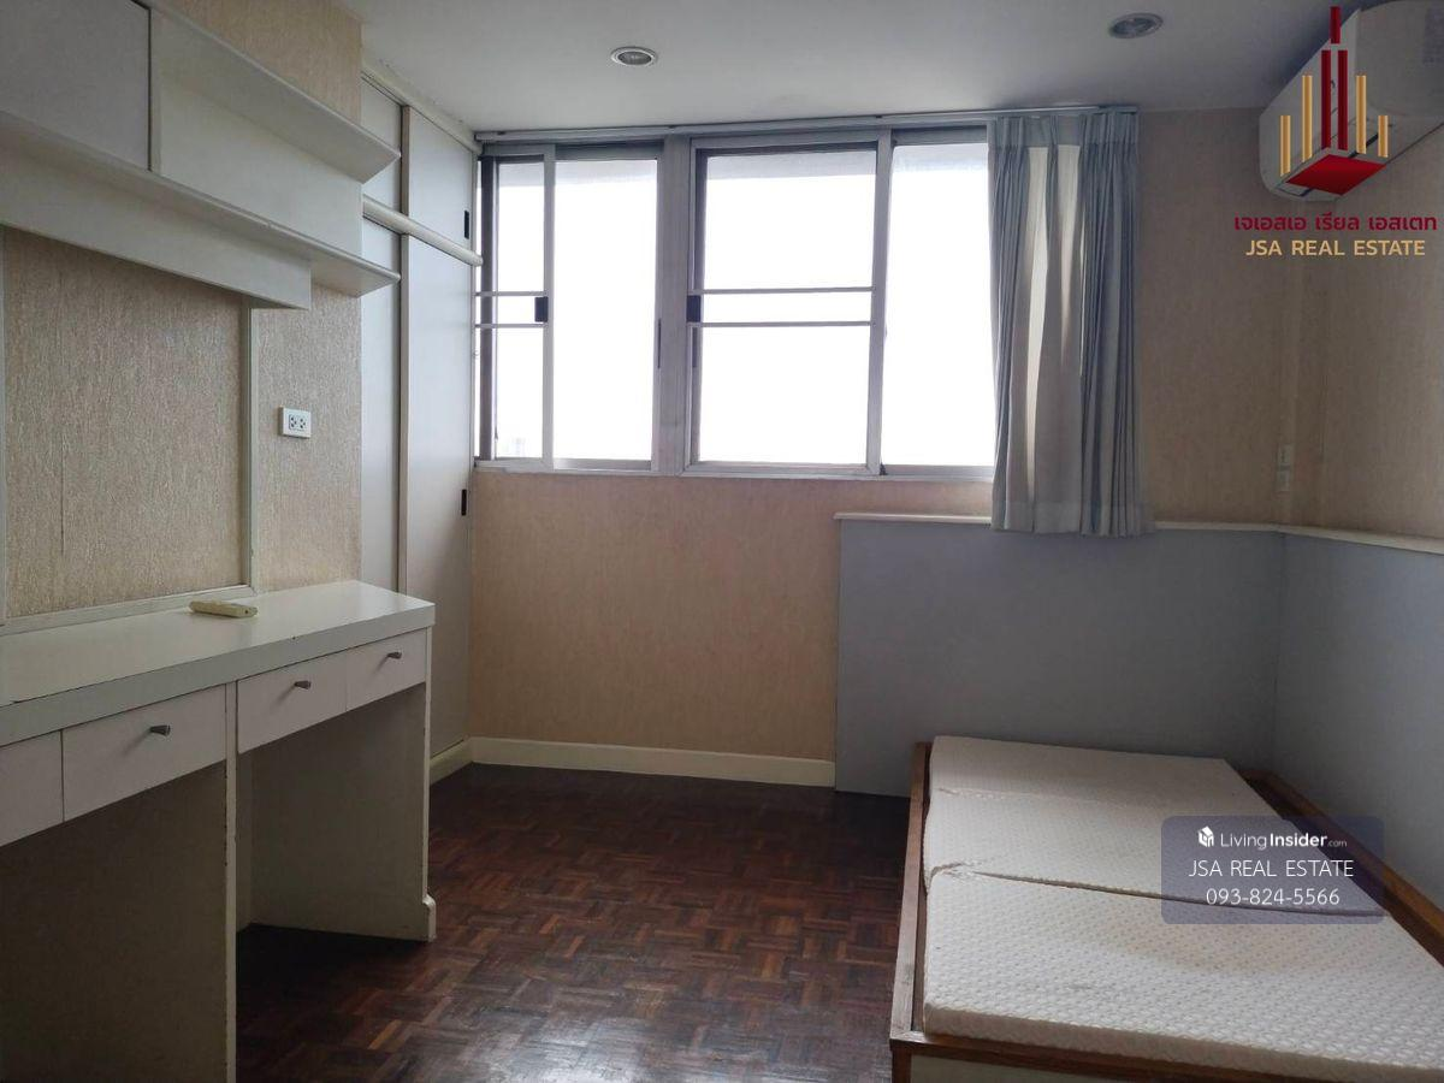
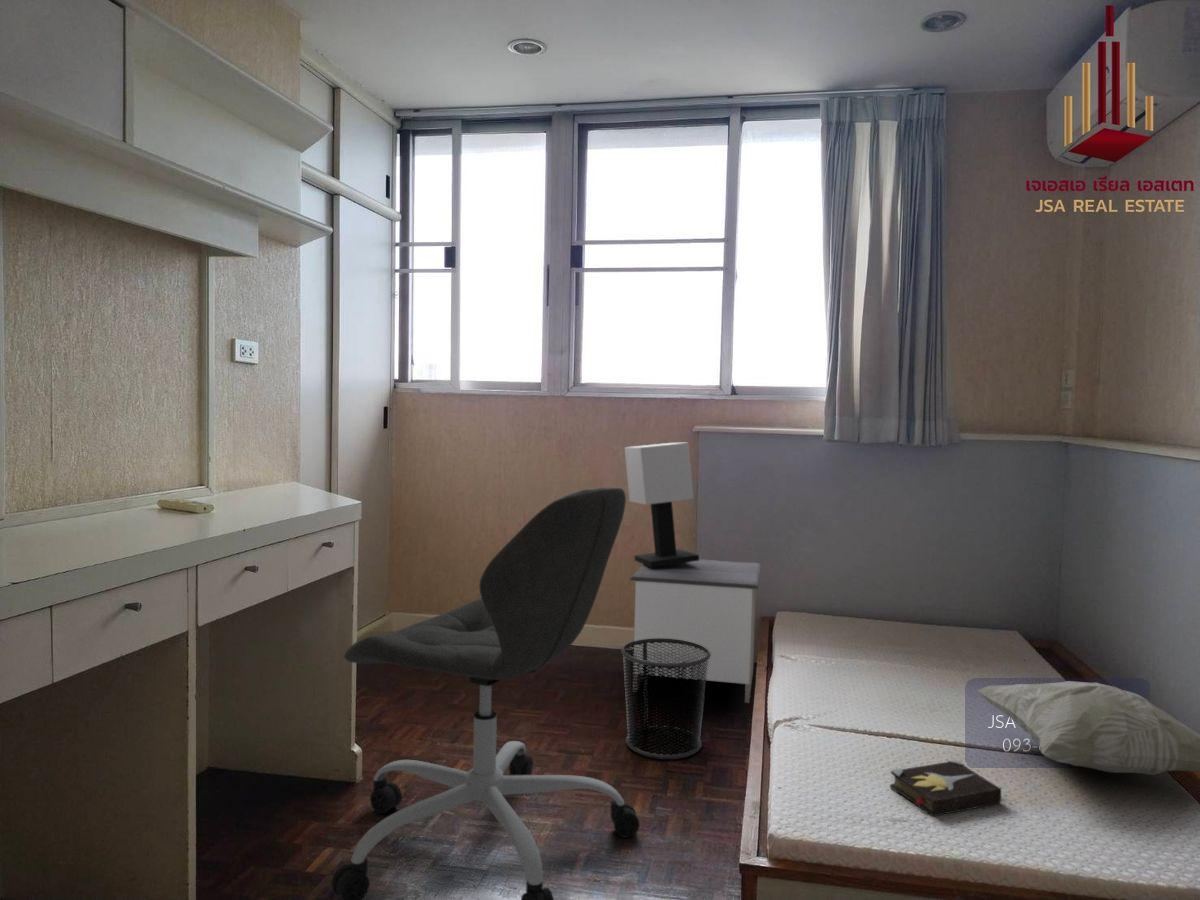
+ waste bin [620,638,711,760]
+ table lamp [624,441,700,567]
+ hardback book [889,759,1002,817]
+ decorative pillow [976,680,1200,776]
+ nightstand [629,558,762,704]
+ office chair [330,487,640,900]
